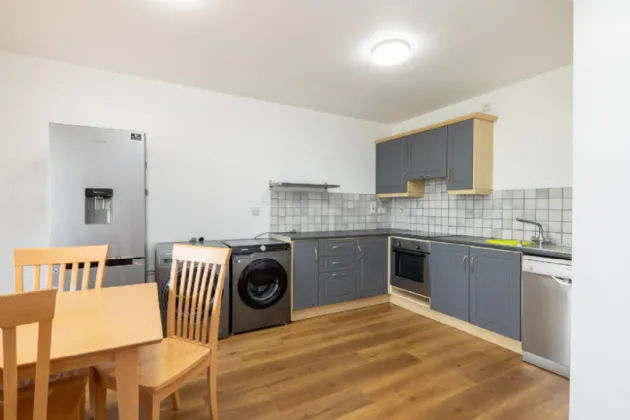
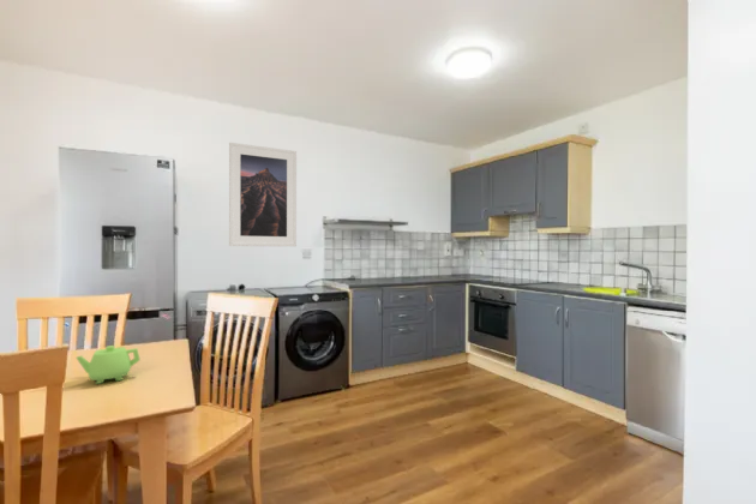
+ teapot [76,344,142,385]
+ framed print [228,142,298,247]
